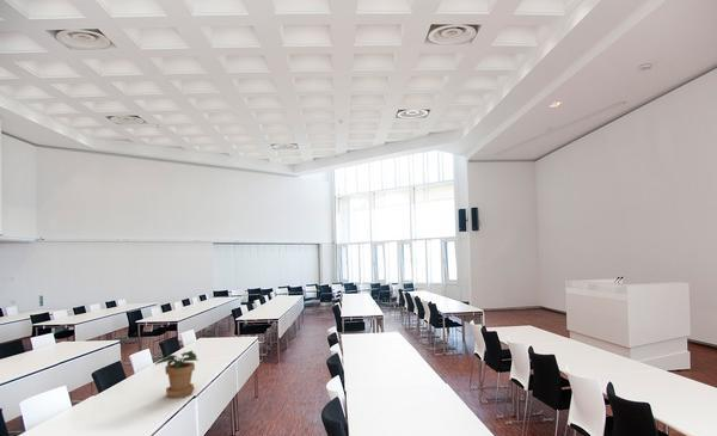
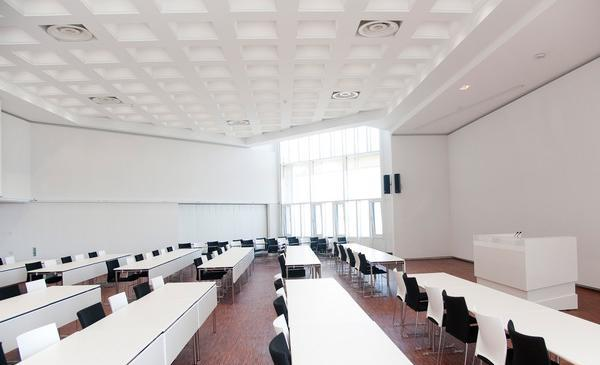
- potted plant [154,349,200,399]
